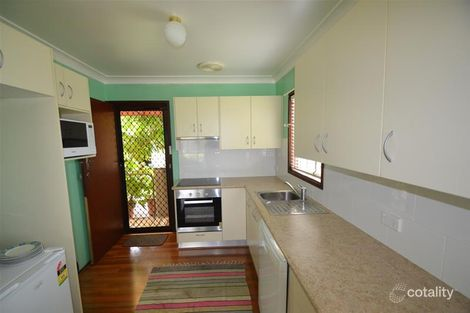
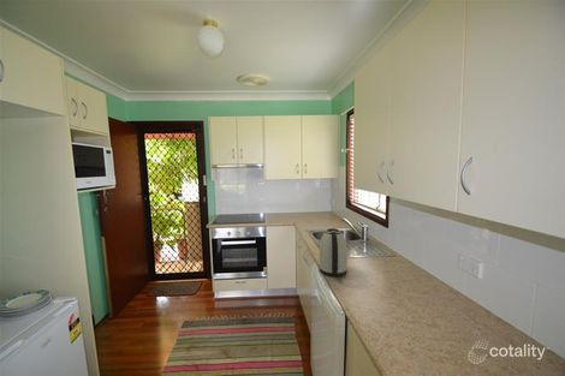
+ kettle [319,227,349,277]
